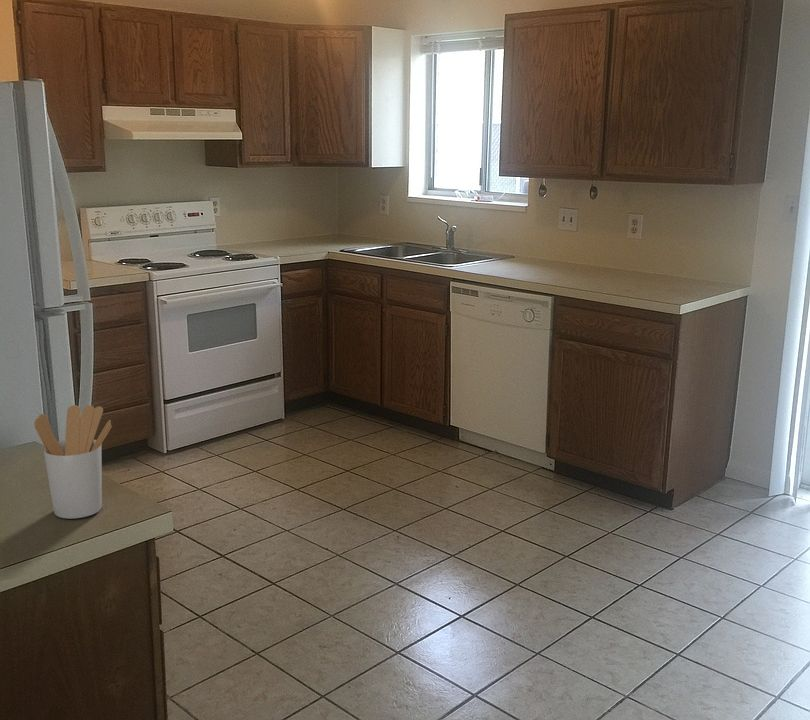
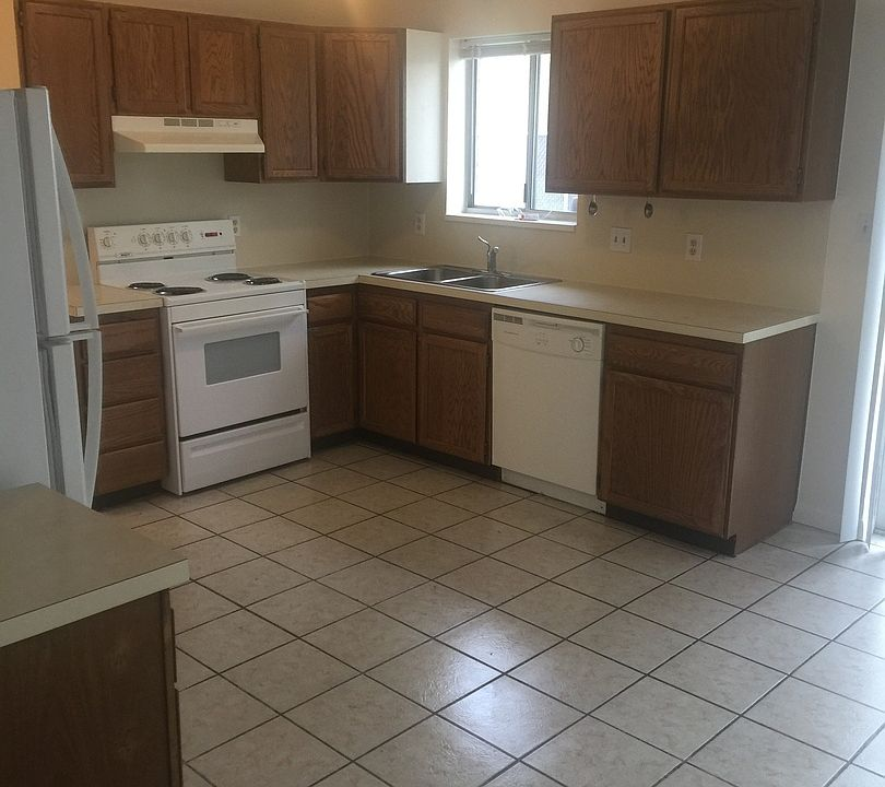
- utensil holder [33,404,113,520]
